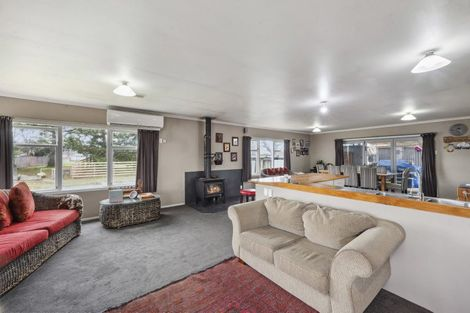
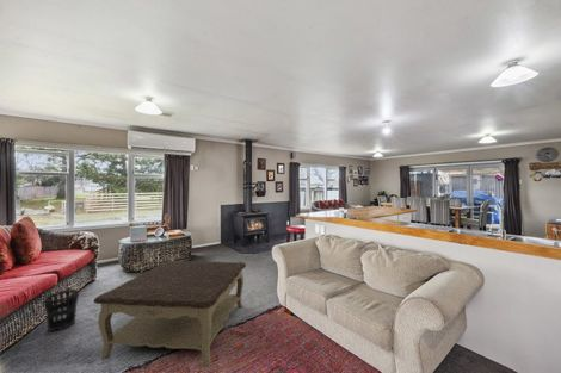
+ coffee table [93,260,247,368]
+ wastebasket [43,288,80,332]
